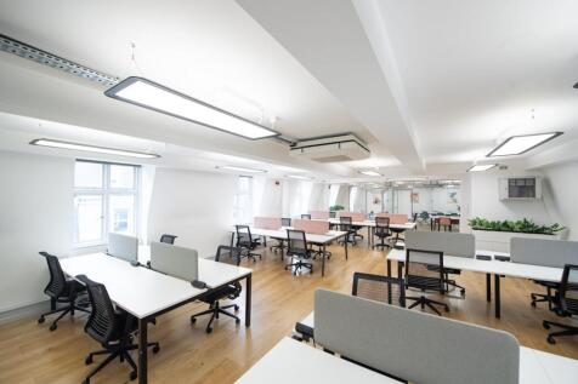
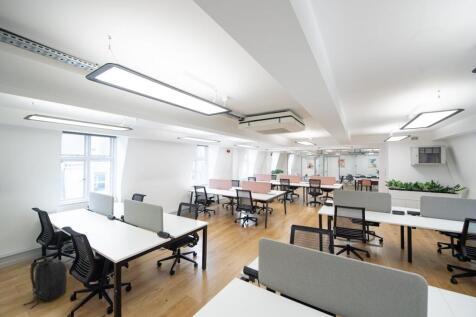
+ backpack [23,256,68,310]
